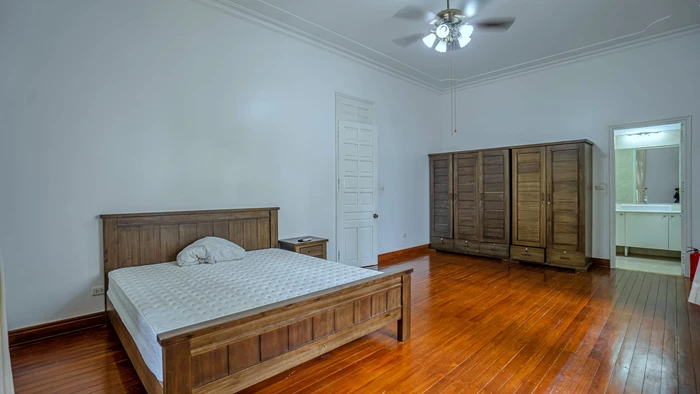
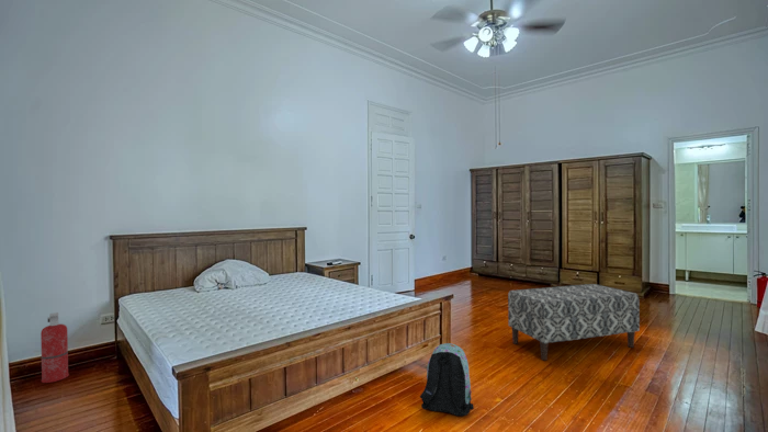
+ backpack [419,342,475,417]
+ bench [507,283,641,362]
+ fire extinguisher [39,311,70,384]
